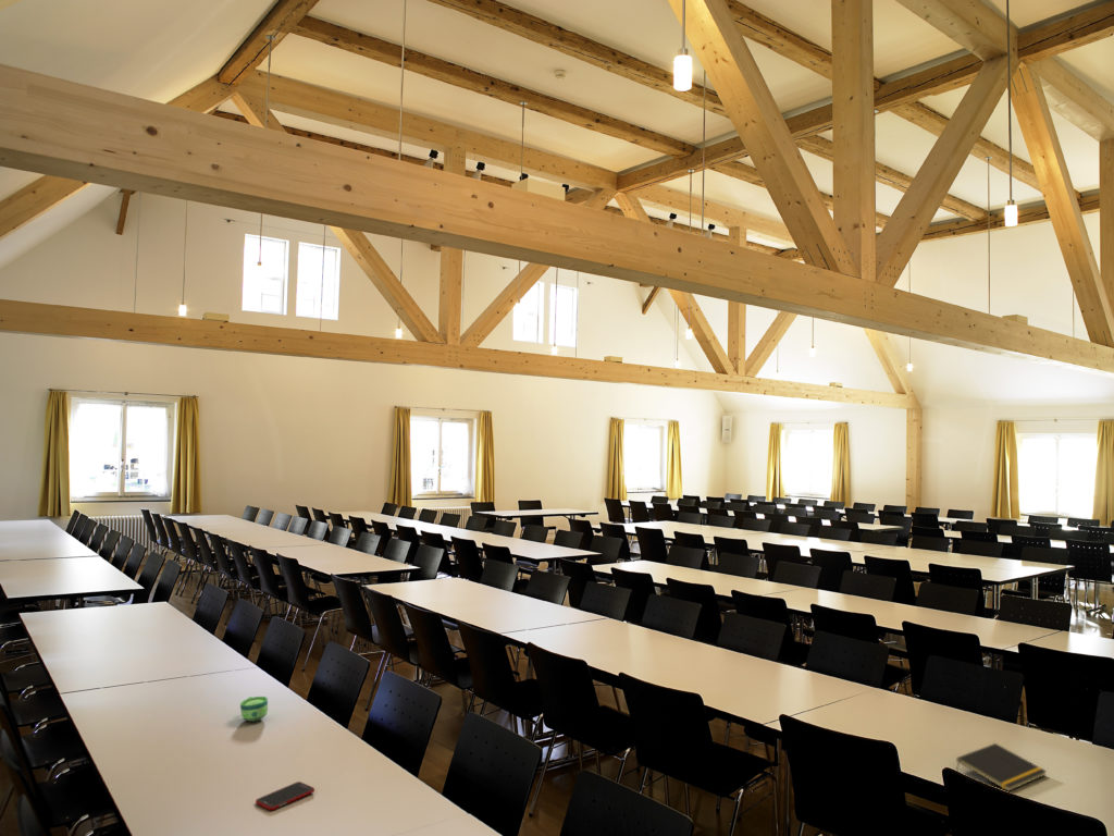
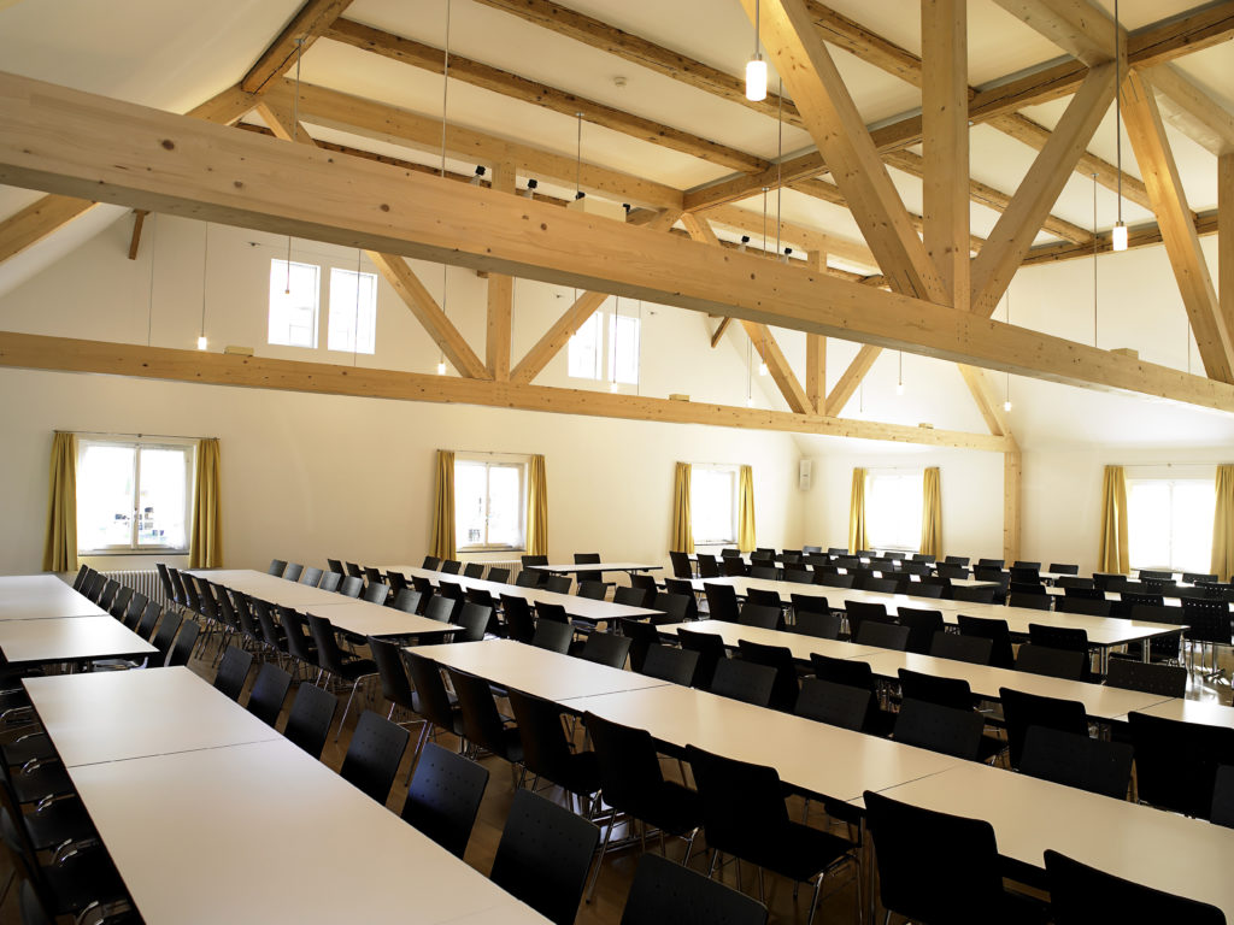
- notepad [955,742,1048,792]
- cell phone [255,780,315,811]
- cup [239,696,269,723]
